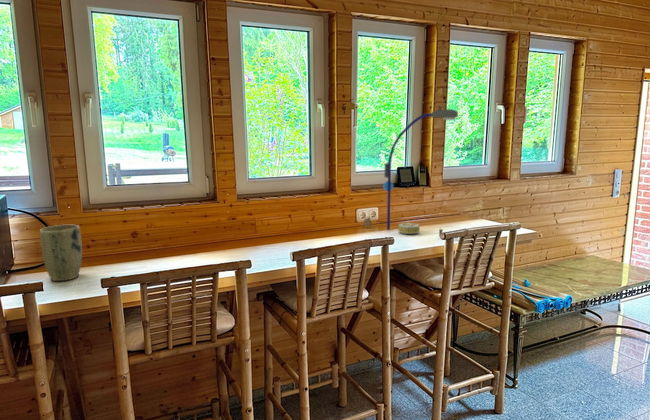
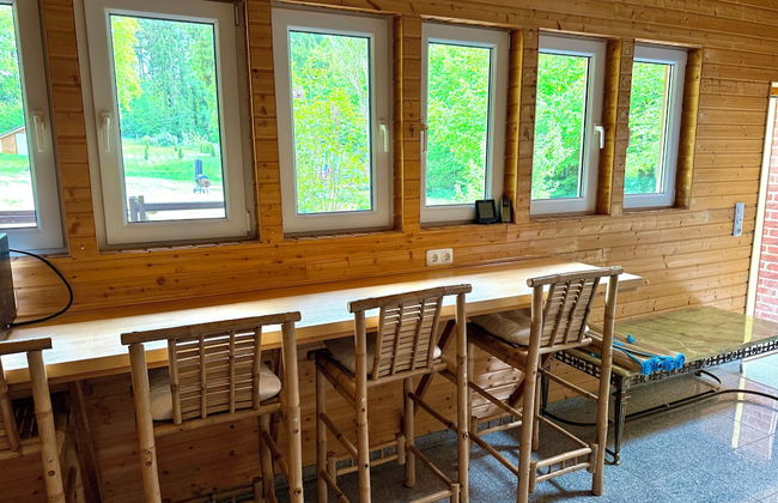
- plant pot [39,224,83,282]
- desk lamp [362,108,460,240]
